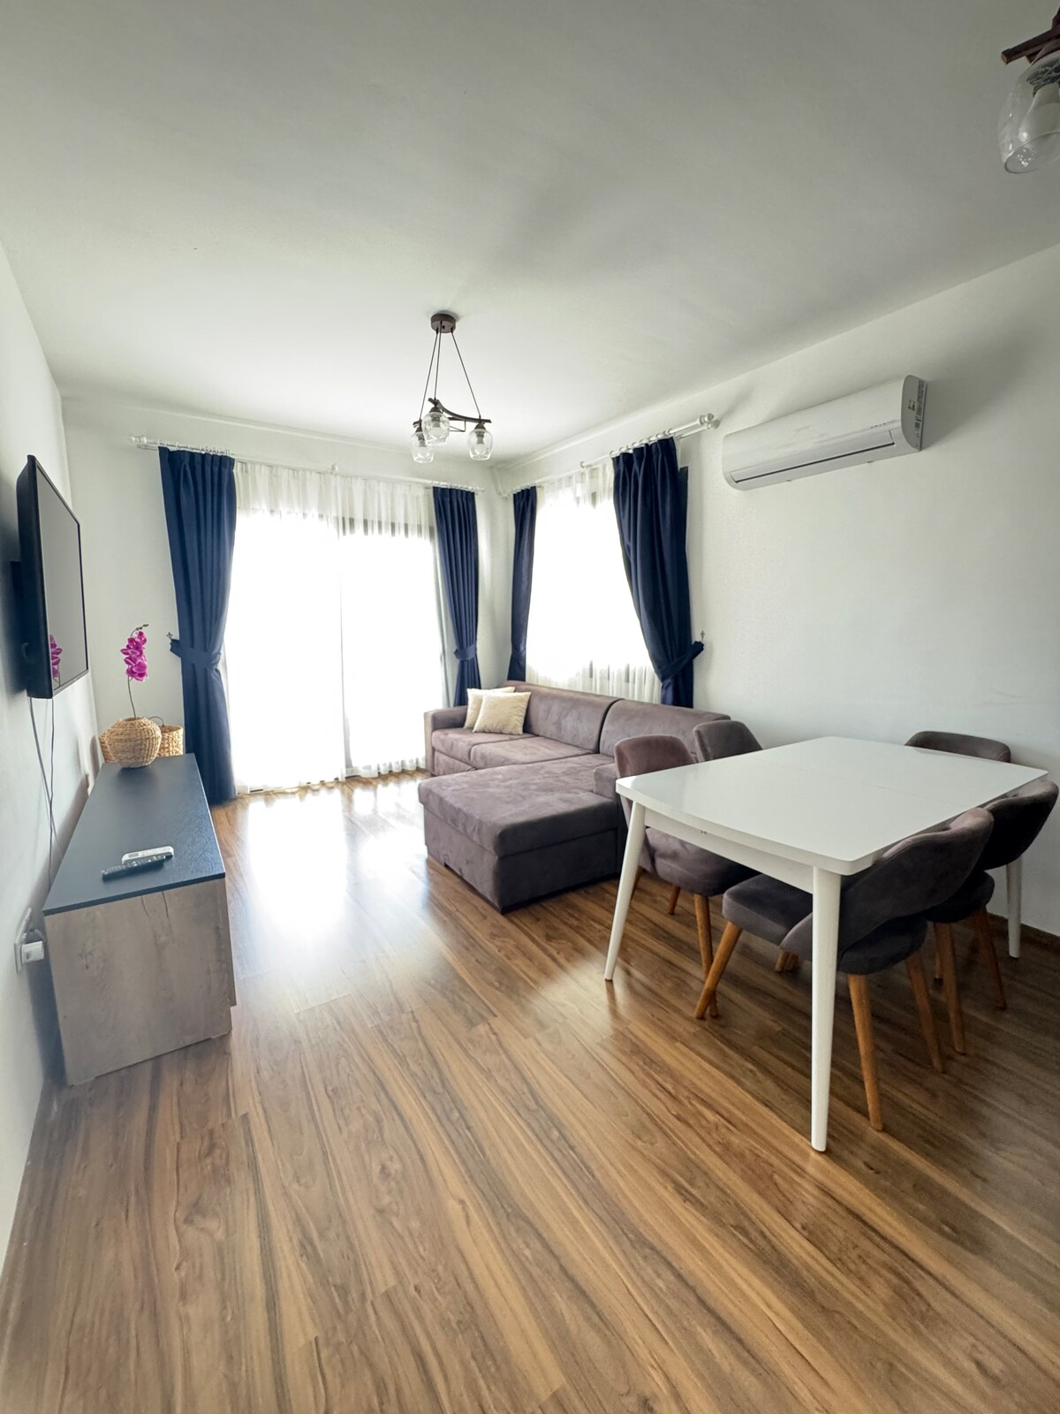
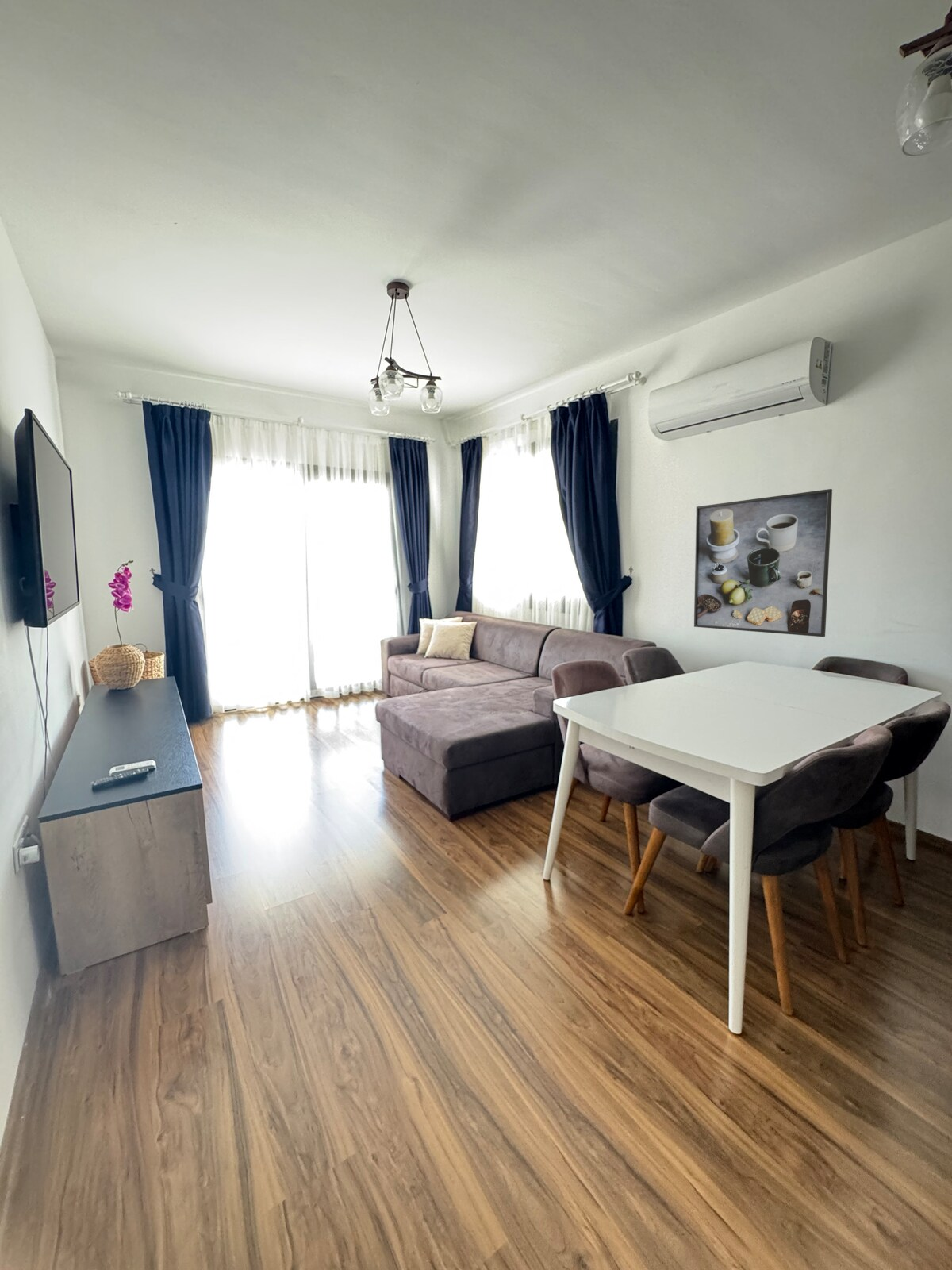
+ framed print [693,488,833,637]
